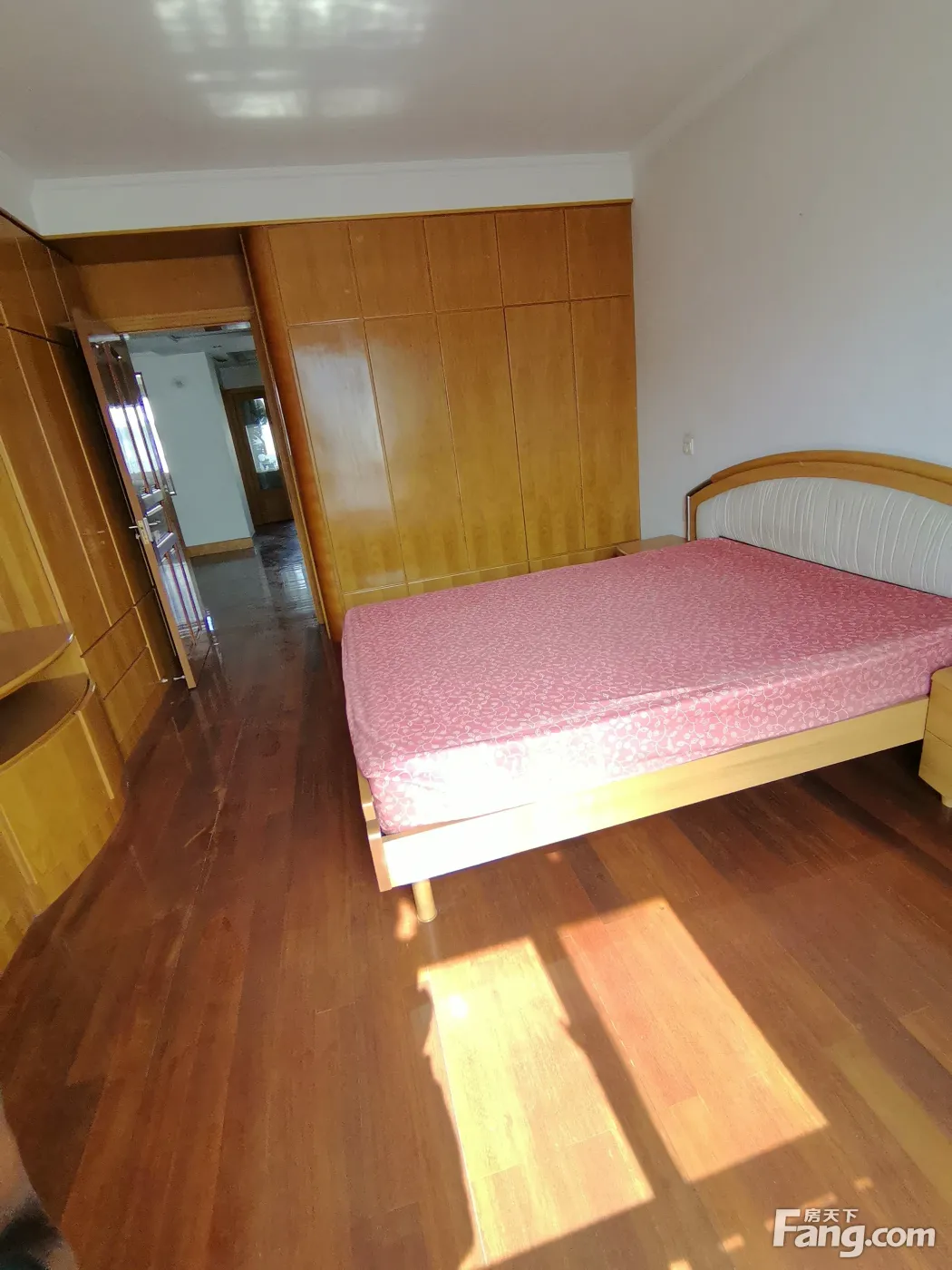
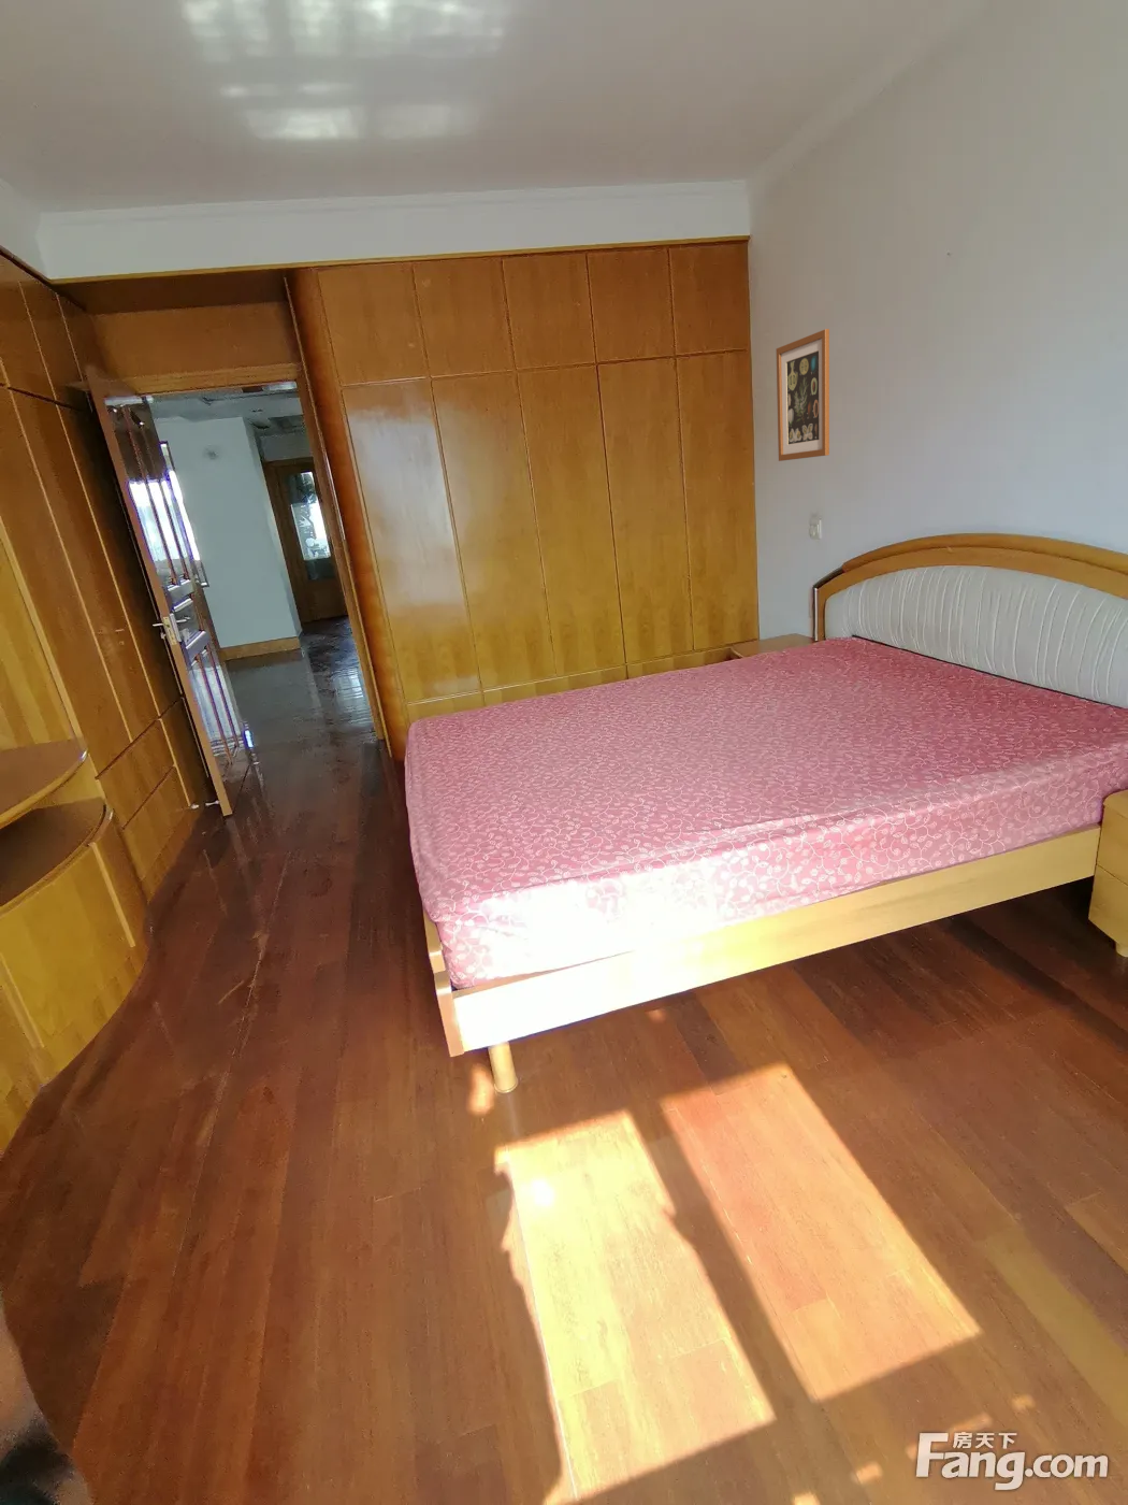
+ wall art [776,328,831,462]
